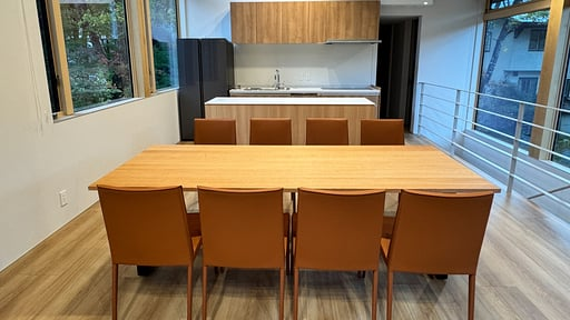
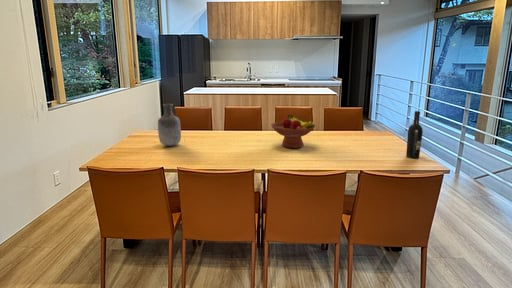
+ vase [157,103,182,147]
+ fruit bowl [270,114,316,149]
+ wine bottle [405,110,424,160]
